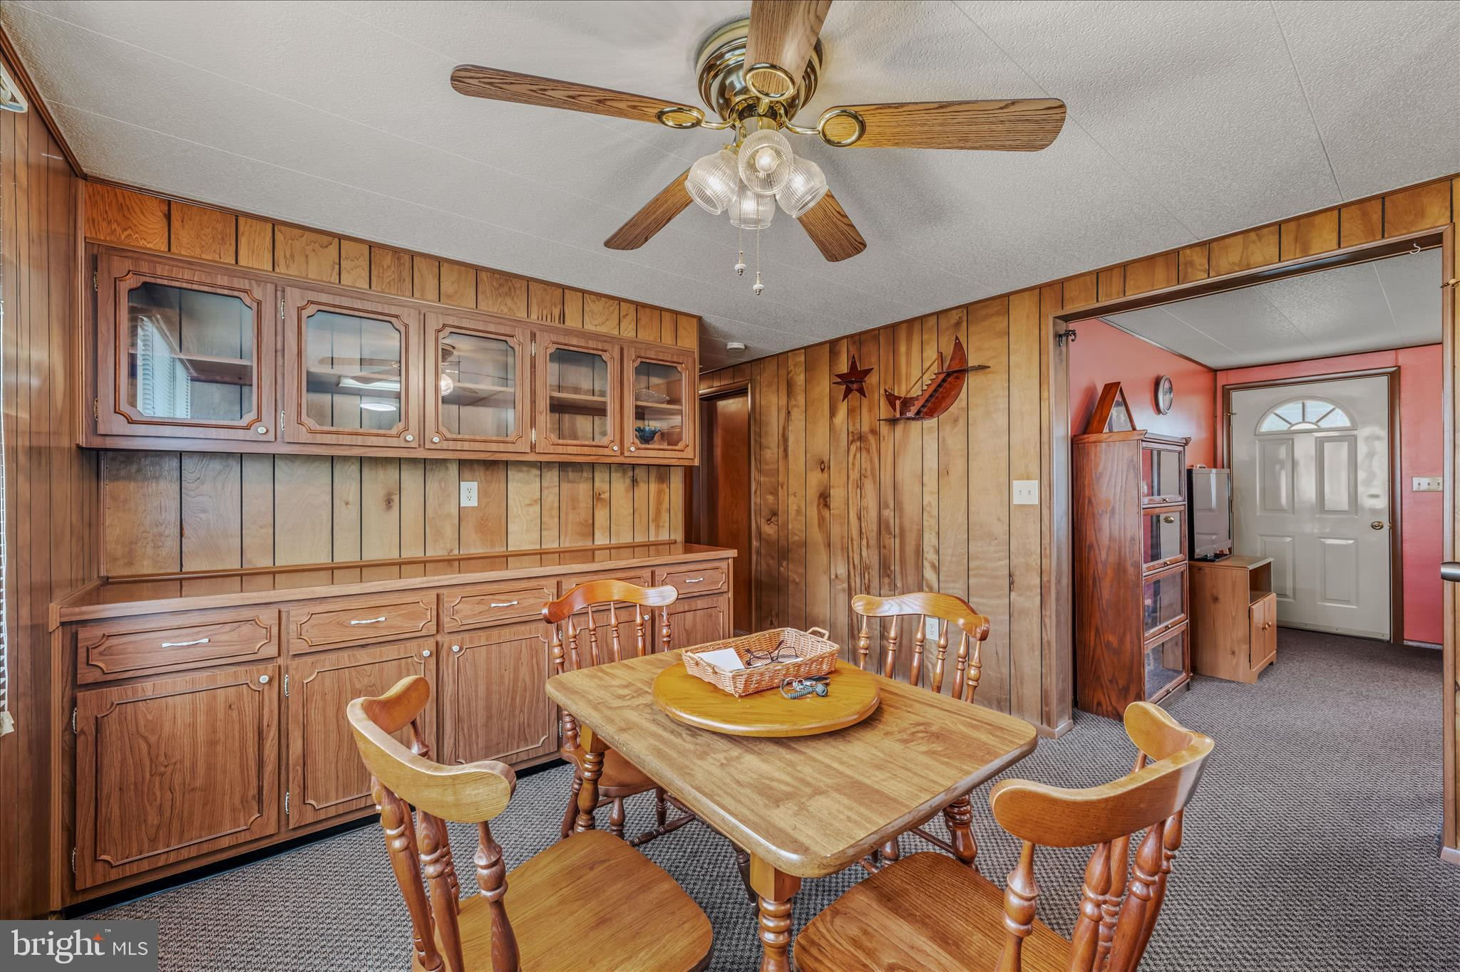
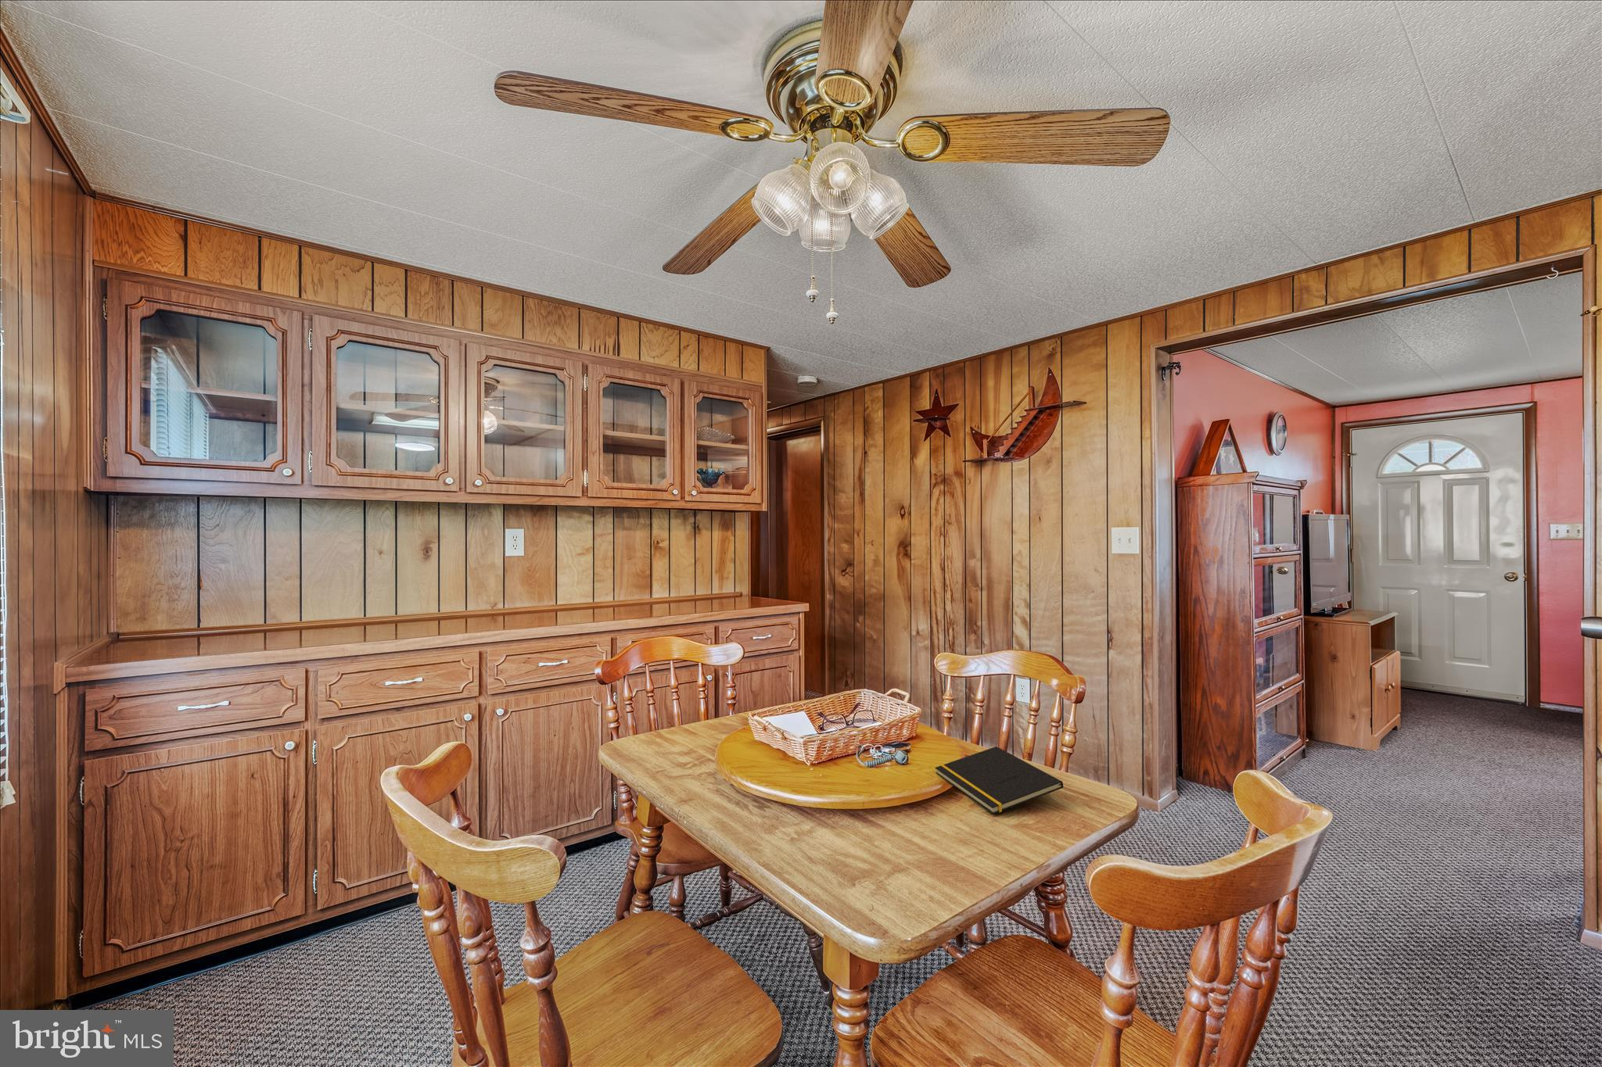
+ notepad [935,745,1064,815]
